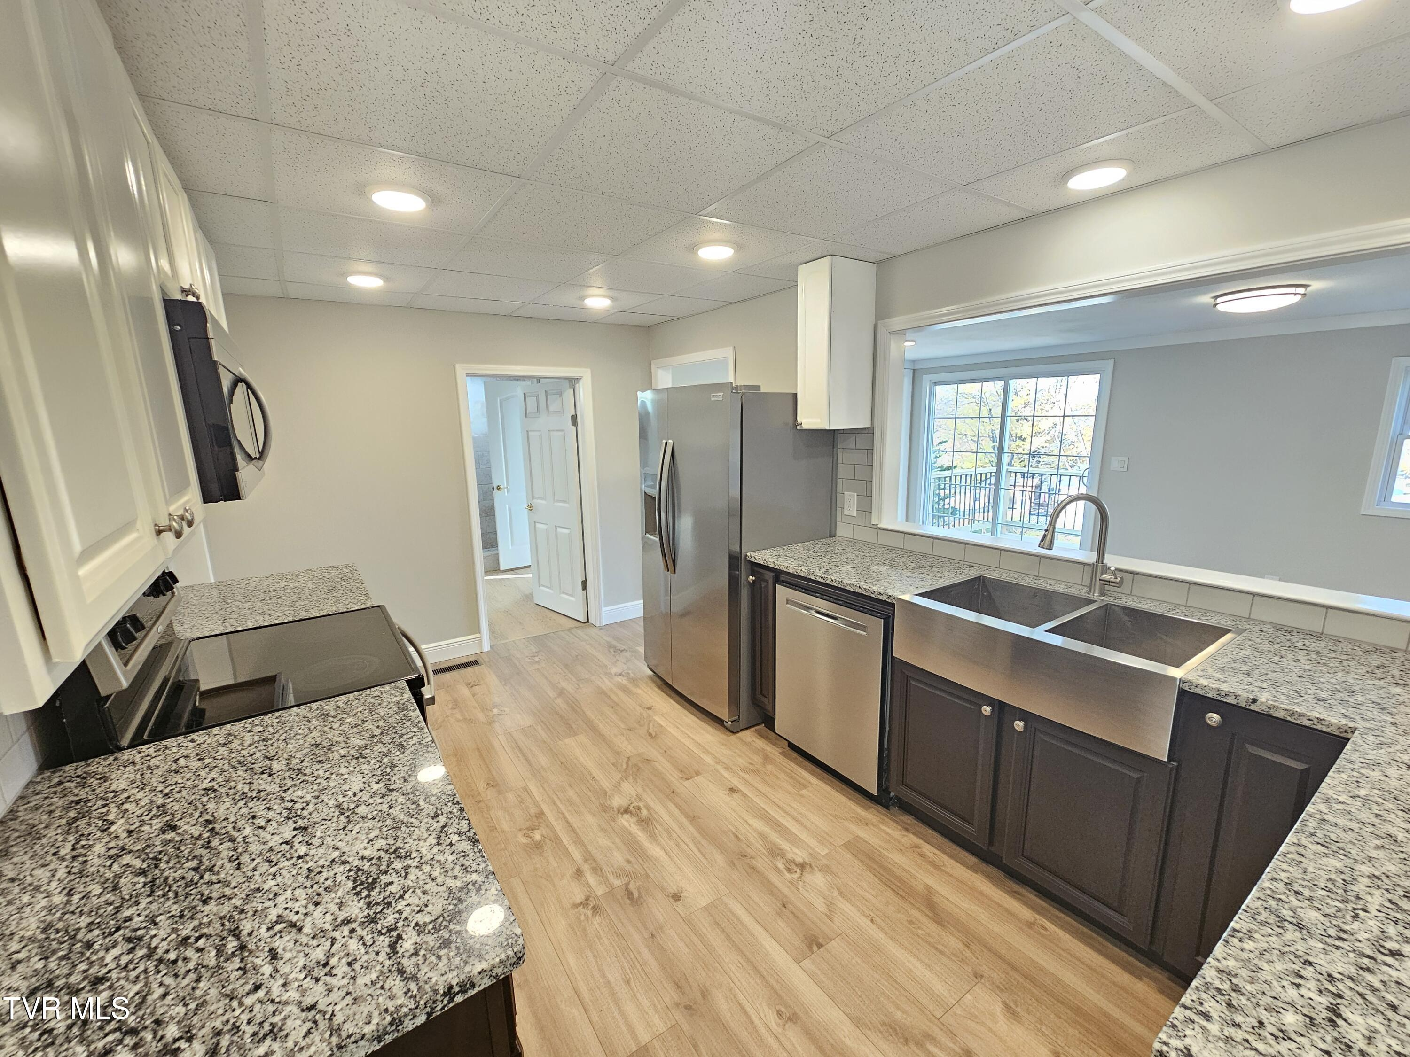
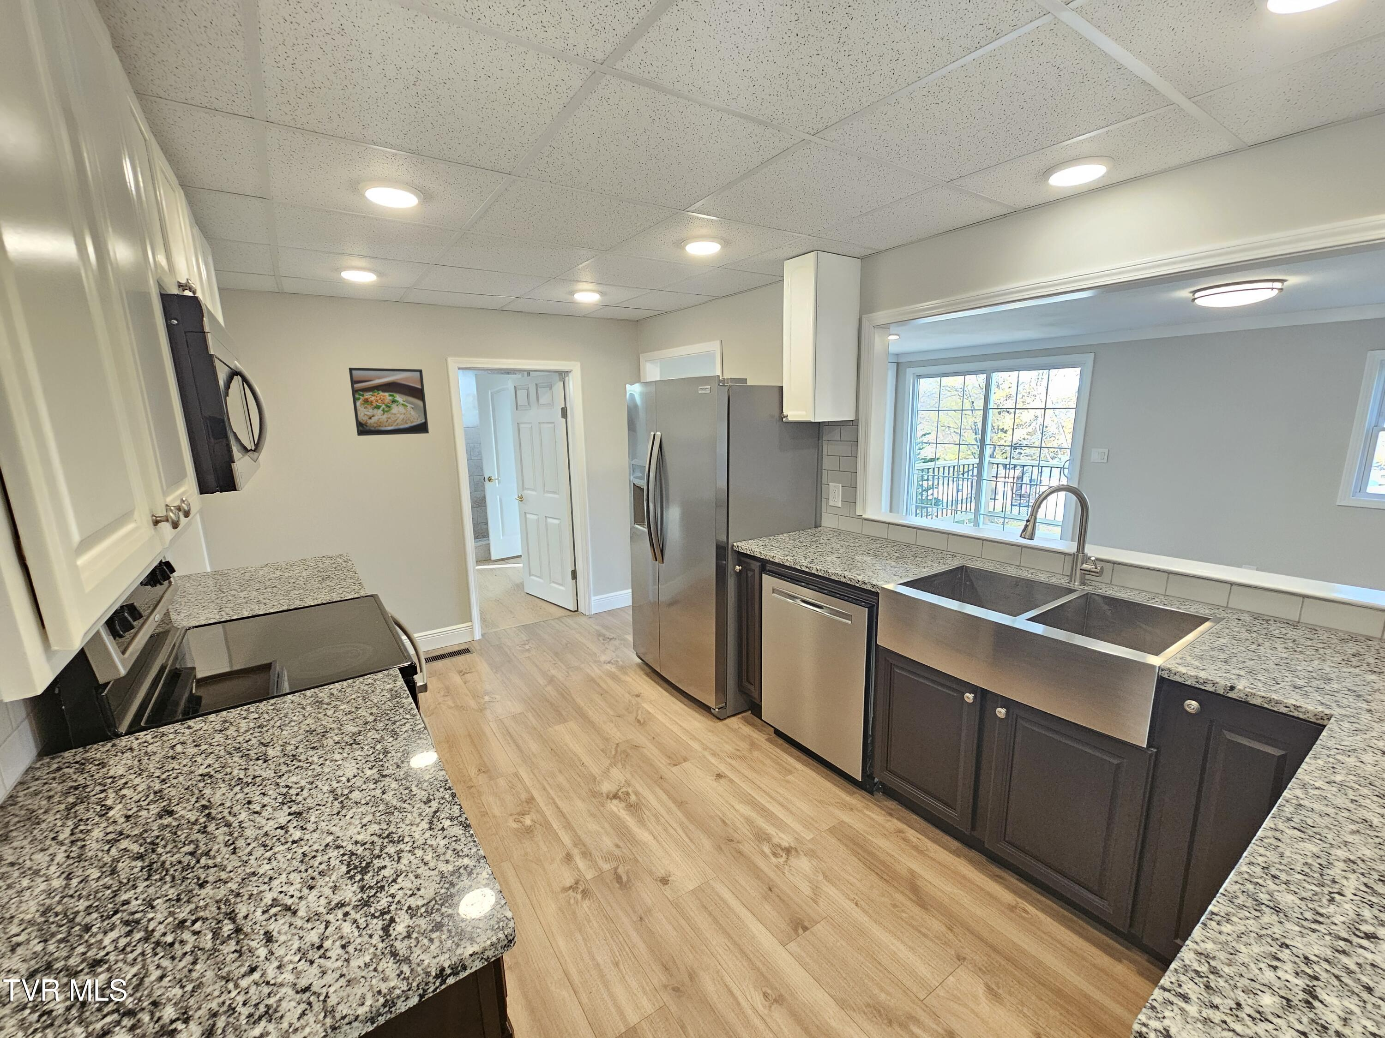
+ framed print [349,367,430,436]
